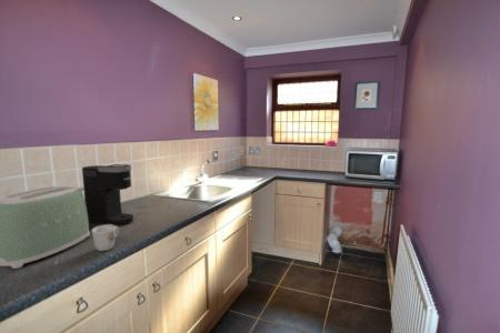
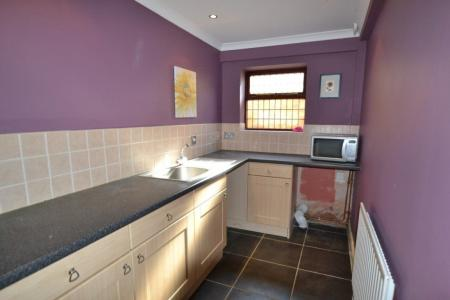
- toaster [0,185,91,270]
- coffee maker [81,163,134,226]
- mug [90,224,120,252]
